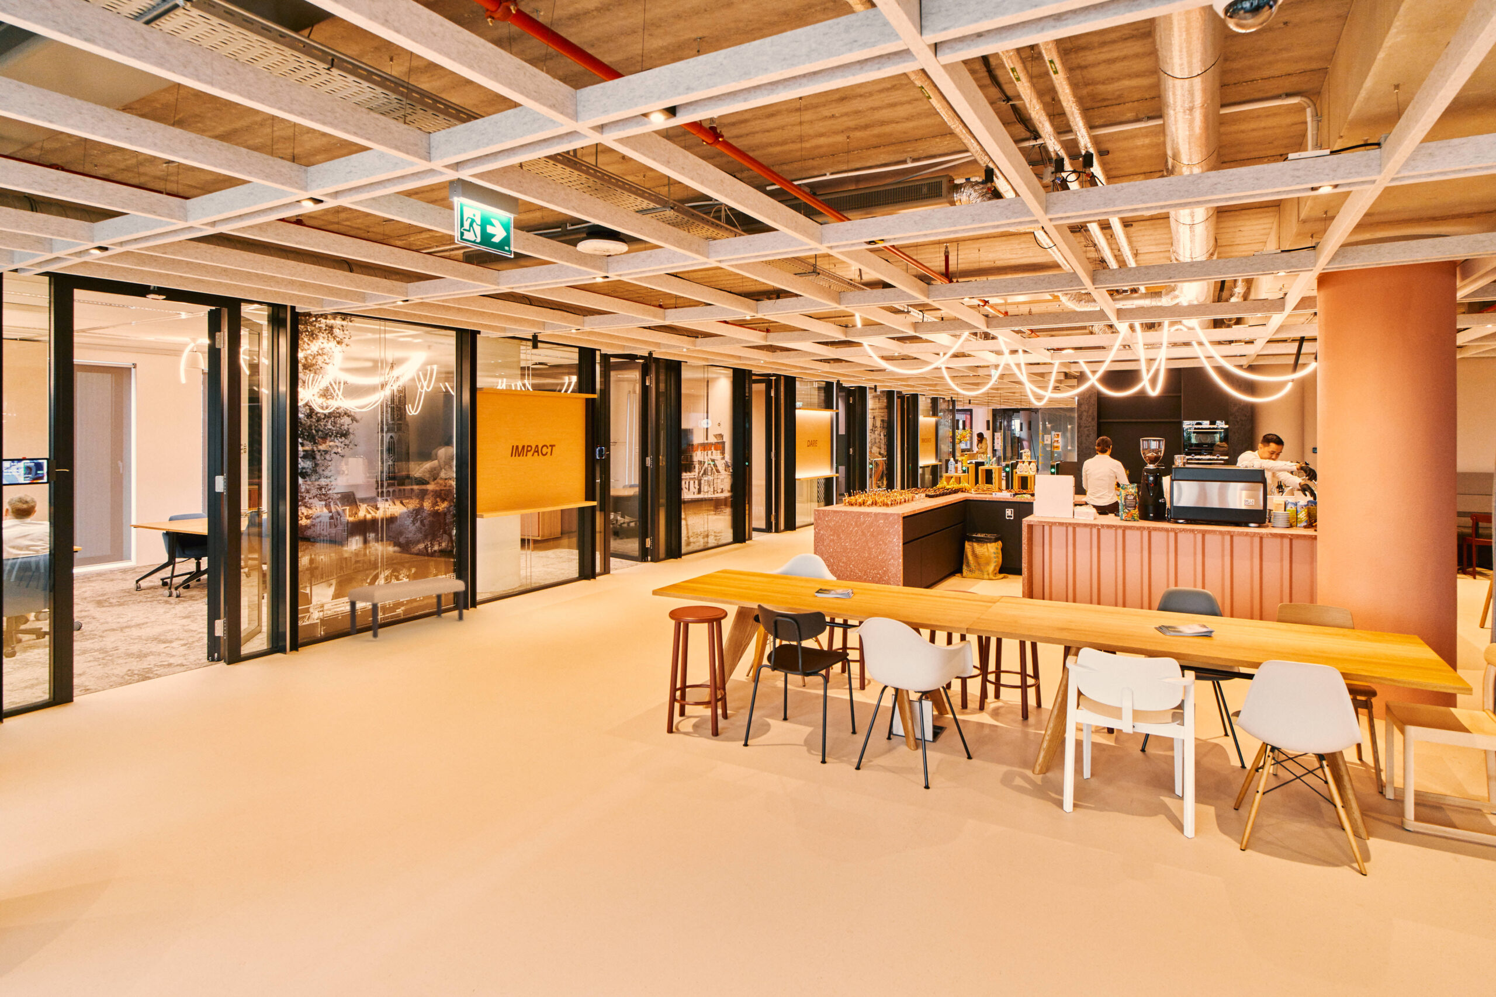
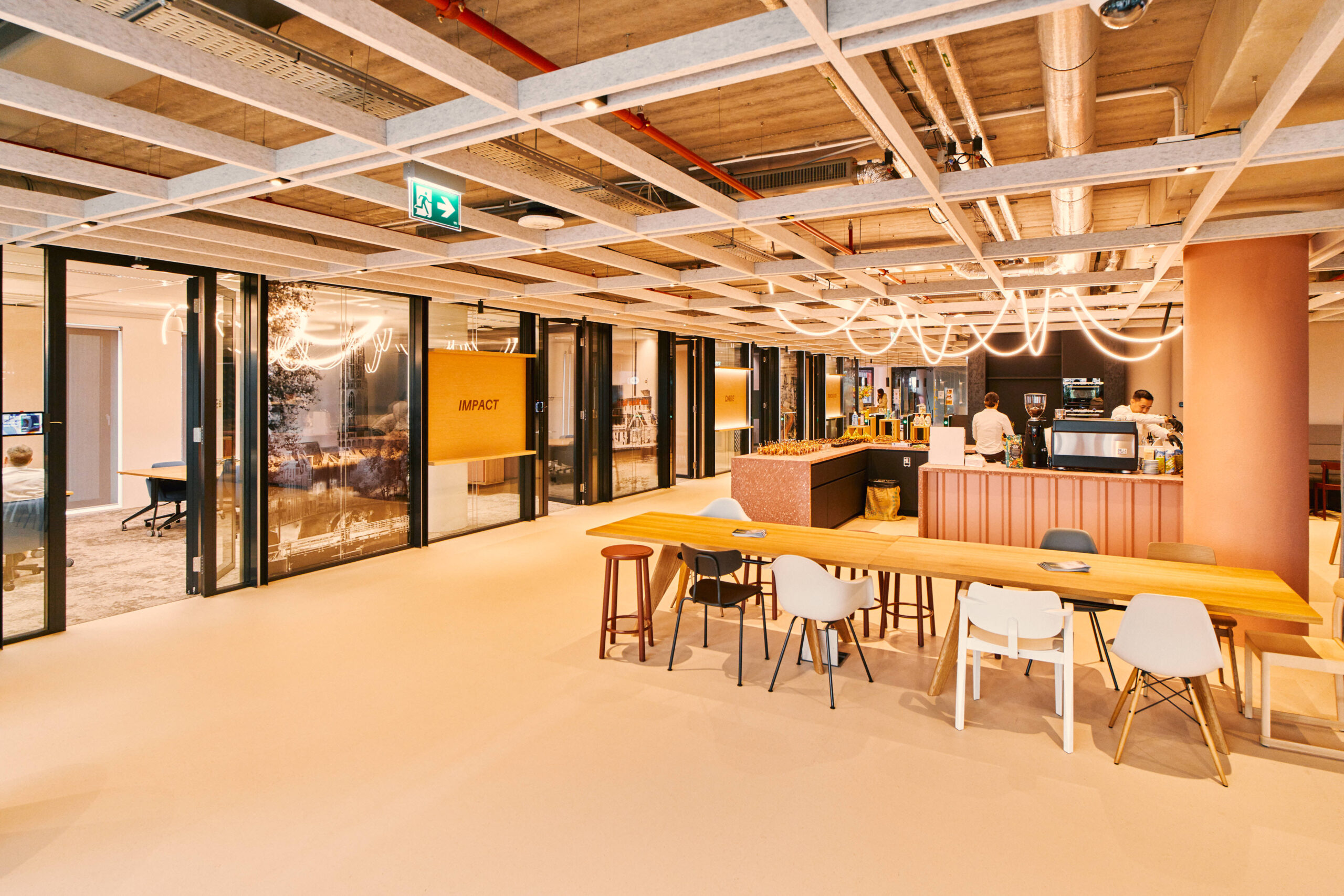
- bench [347,578,465,639]
